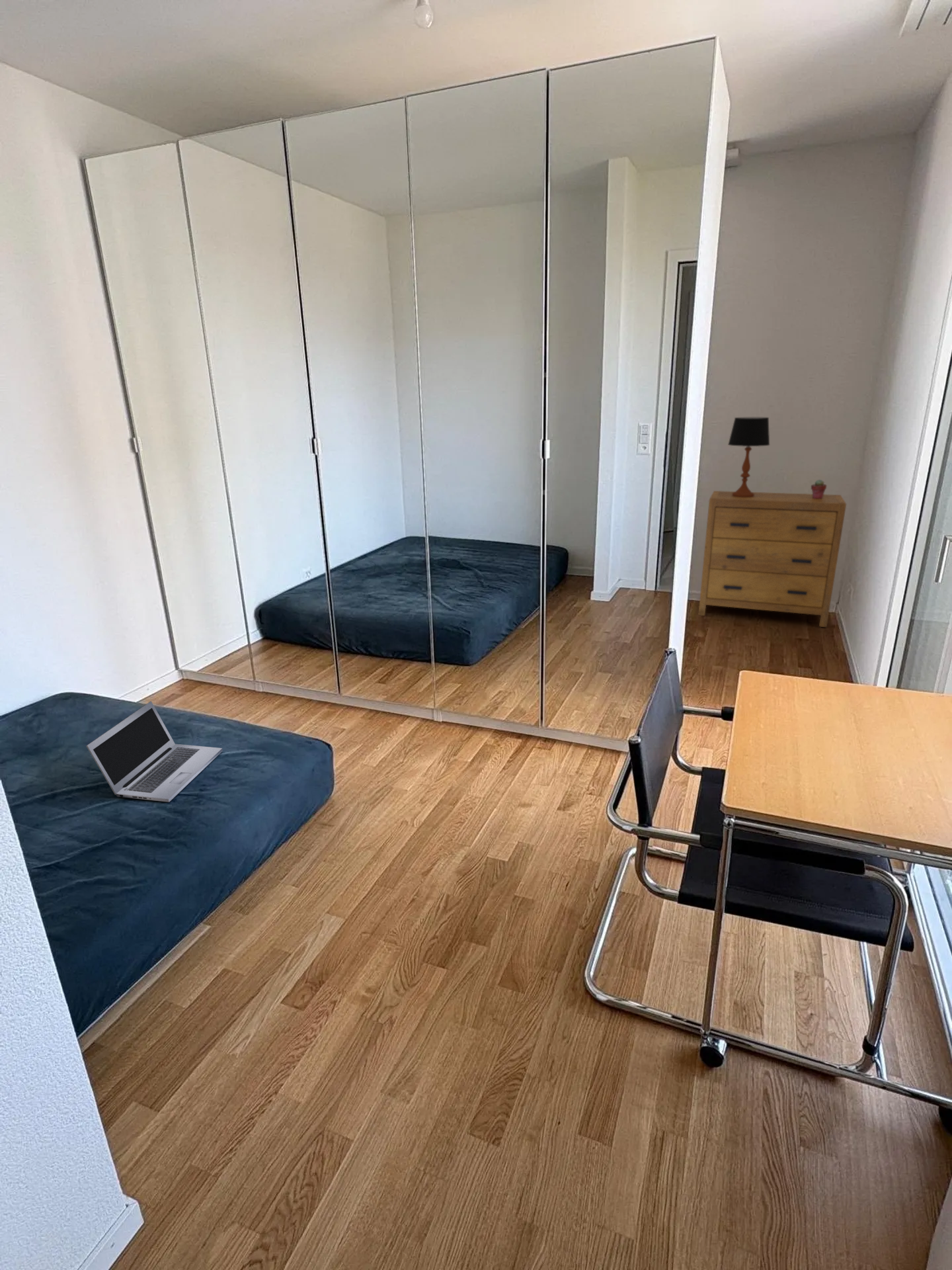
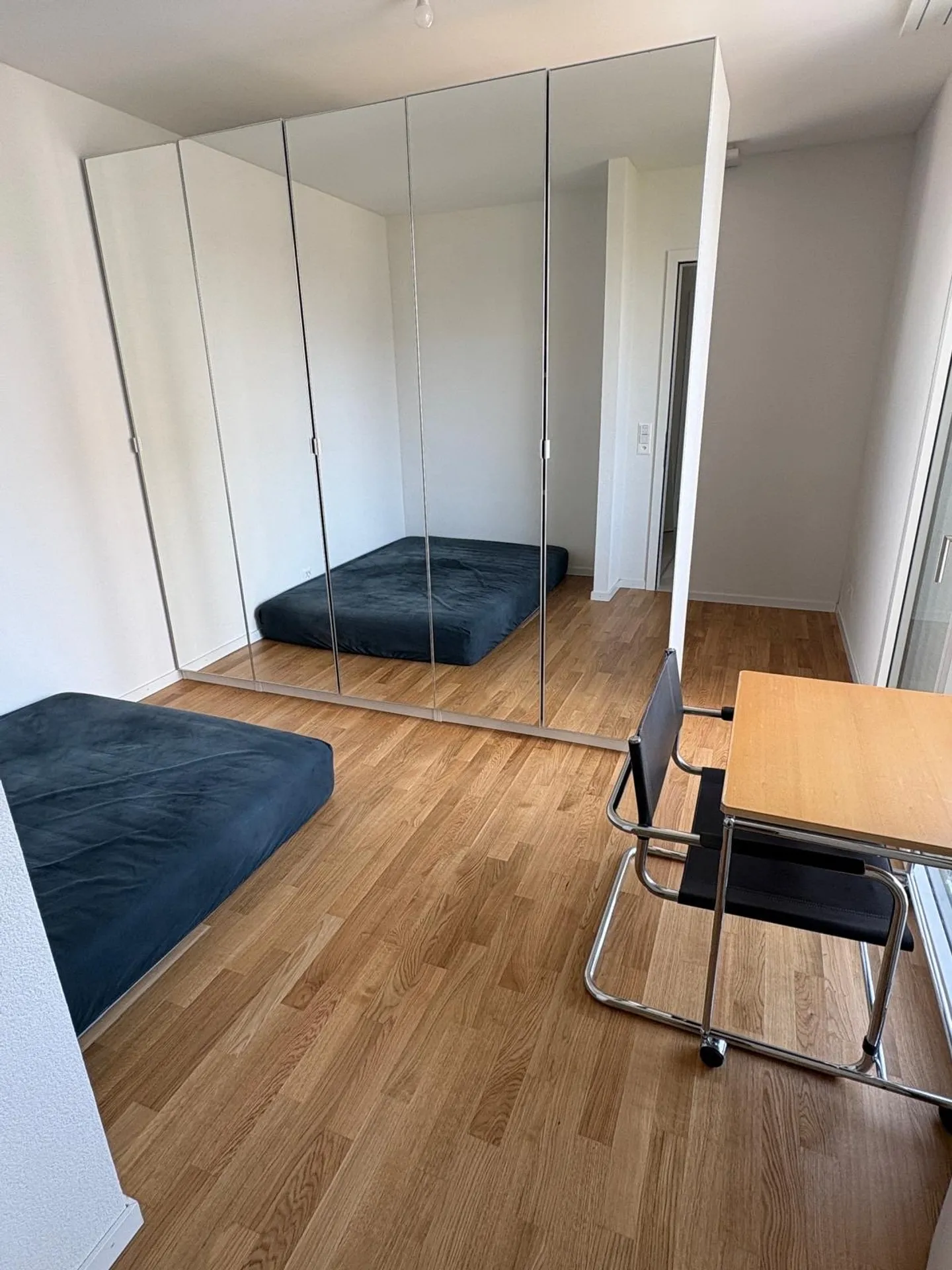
- laptop [86,700,223,803]
- potted succulent [811,479,827,499]
- dresser [697,490,847,628]
- table lamp [727,417,770,497]
